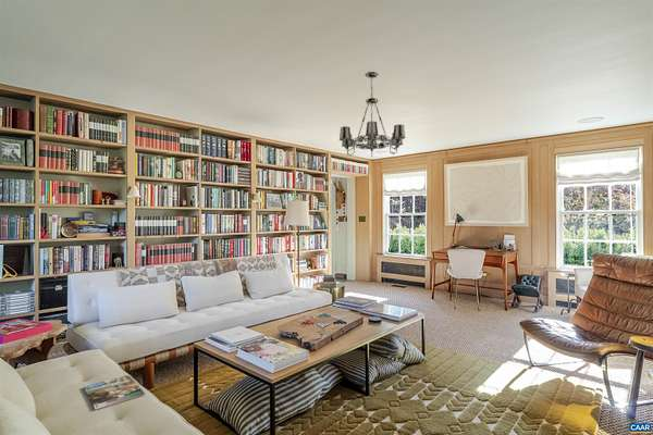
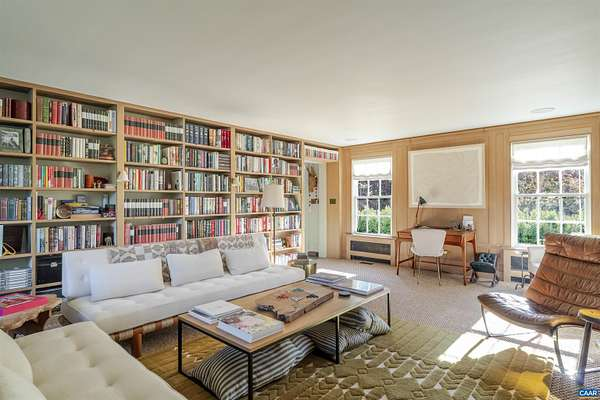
- chandelier [338,71,407,158]
- magazine [83,374,147,411]
